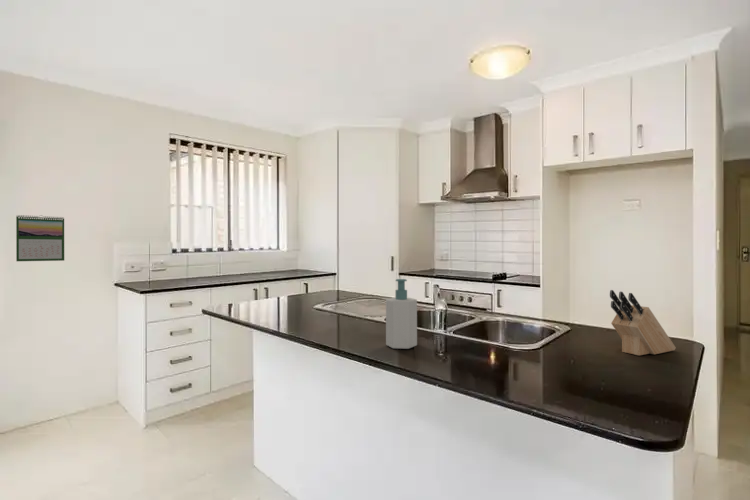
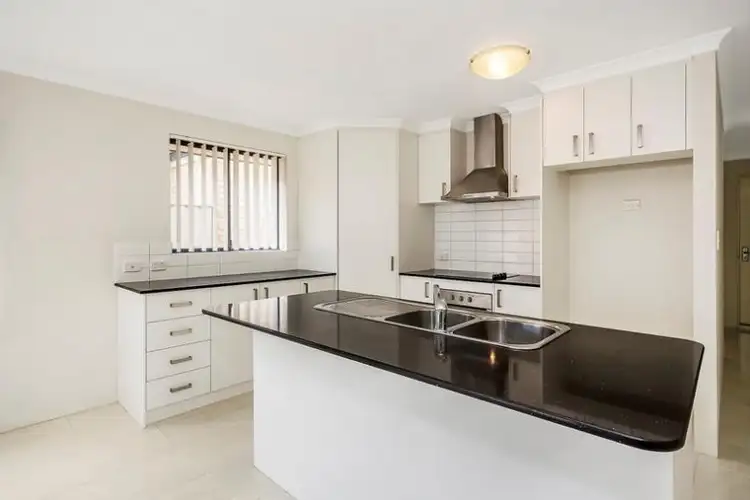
- knife block [609,289,677,357]
- soap bottle [385,278,418,350]
- calendar [15,214,65,262]
